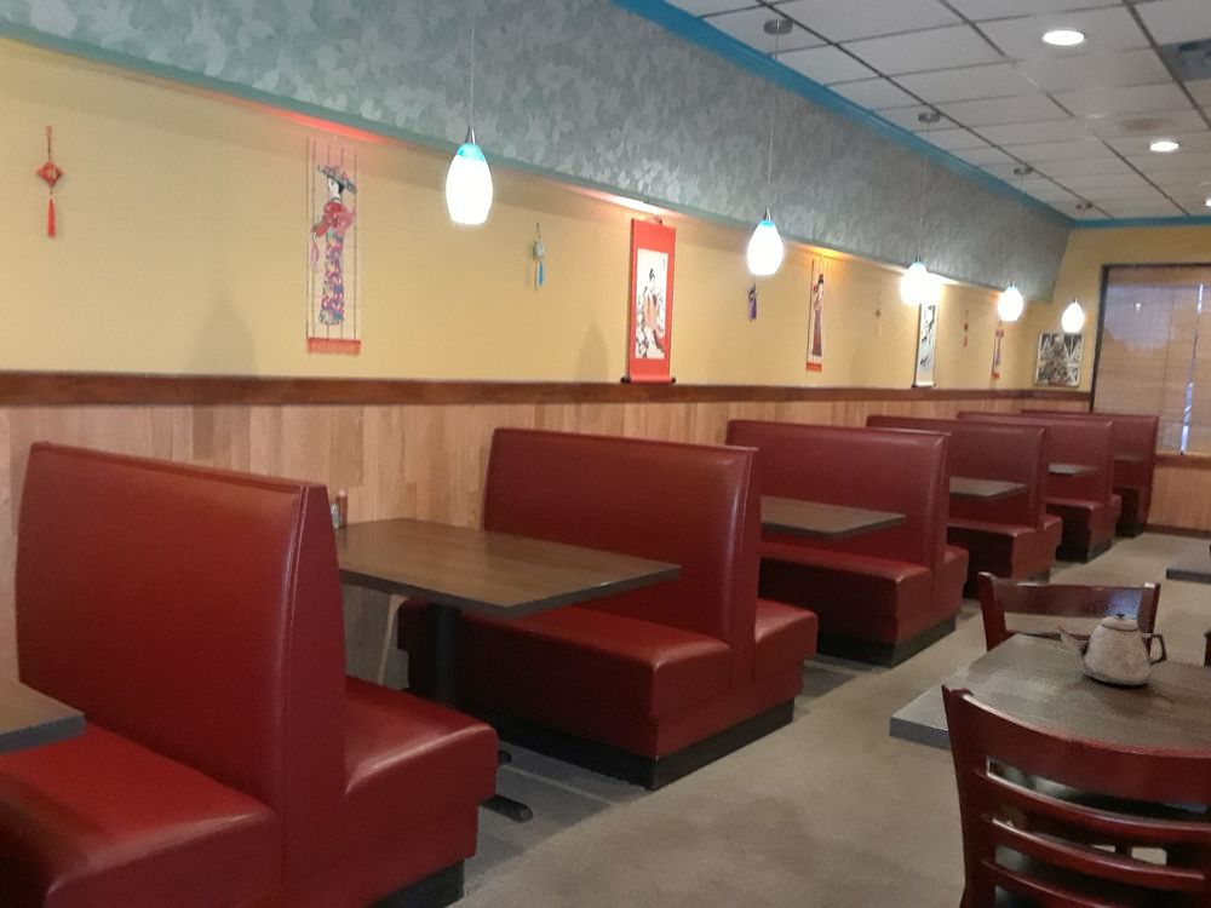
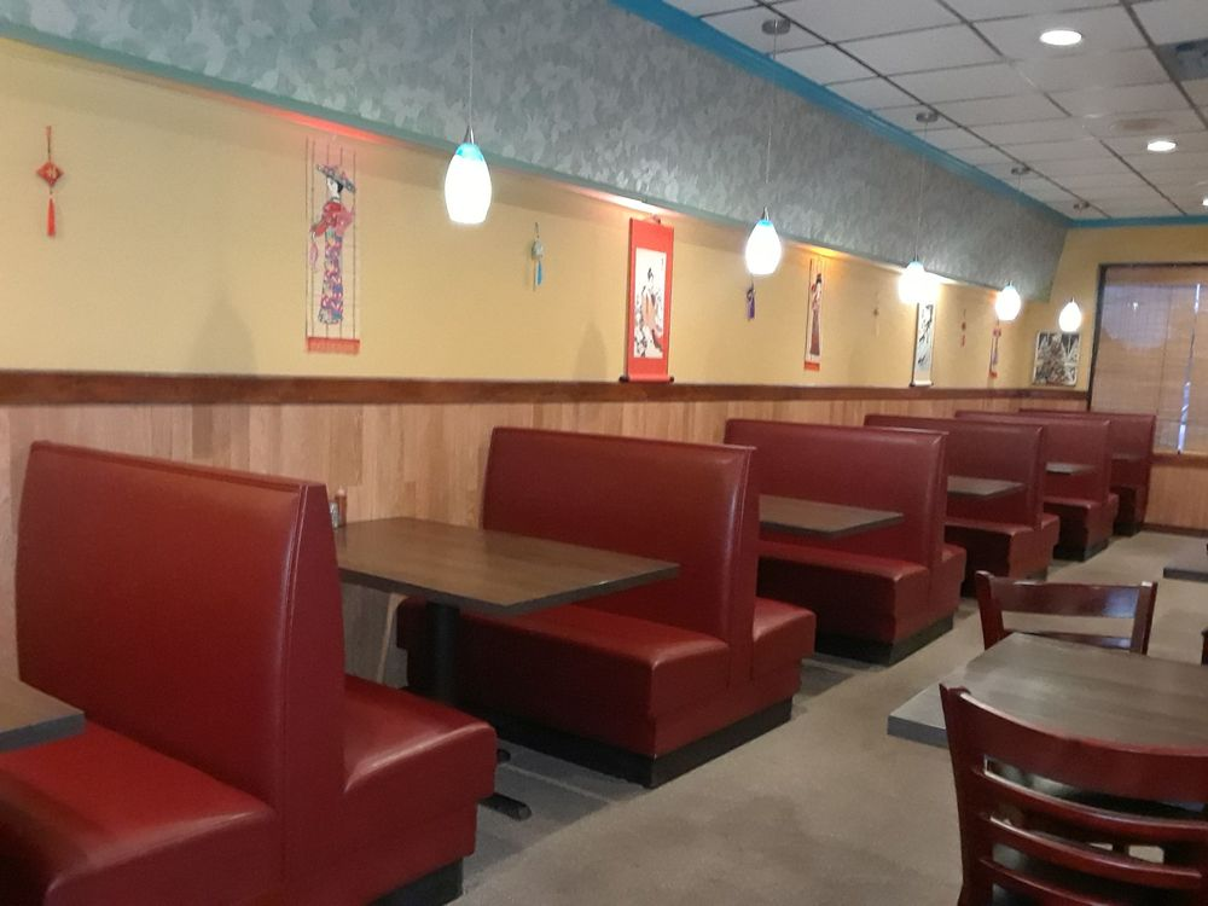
- teapot [1056,611,1169,686]
